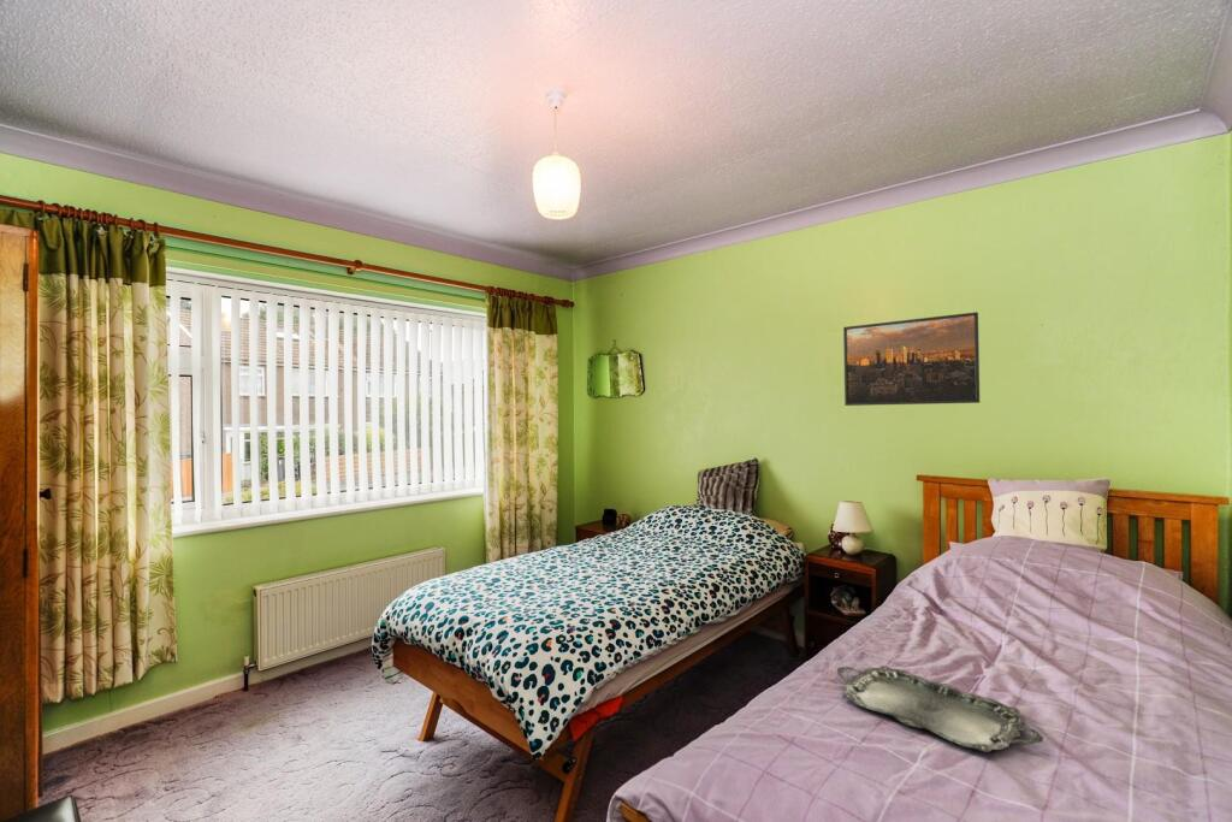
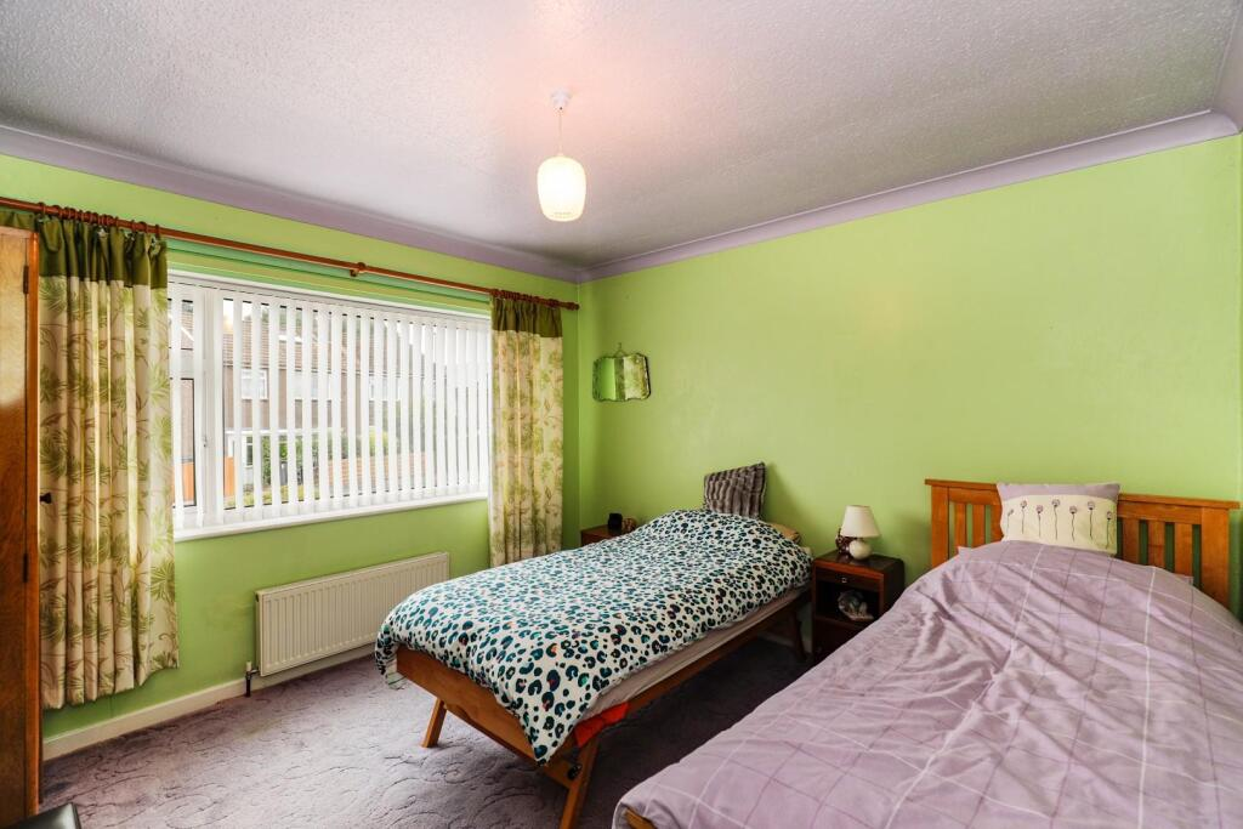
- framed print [842,311,981,407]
- serving tray [836,664,1044,753]
